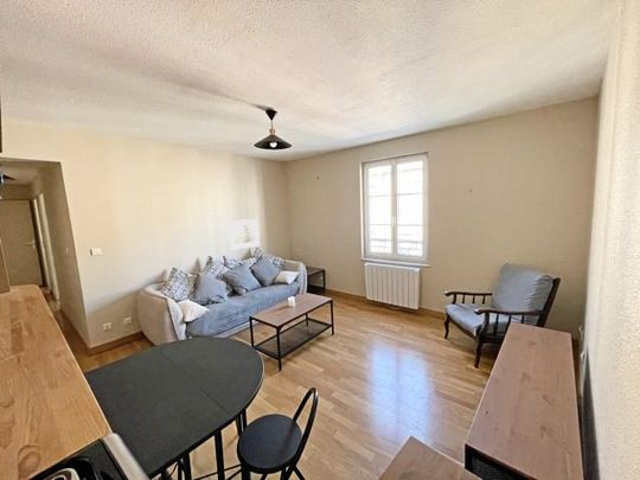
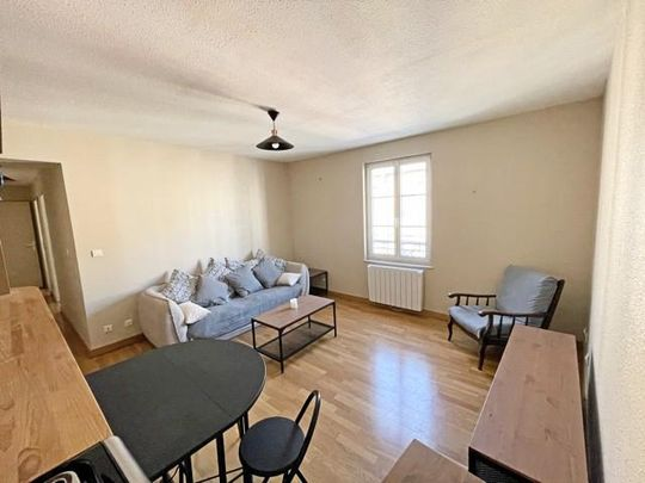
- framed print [228,218,261,251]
